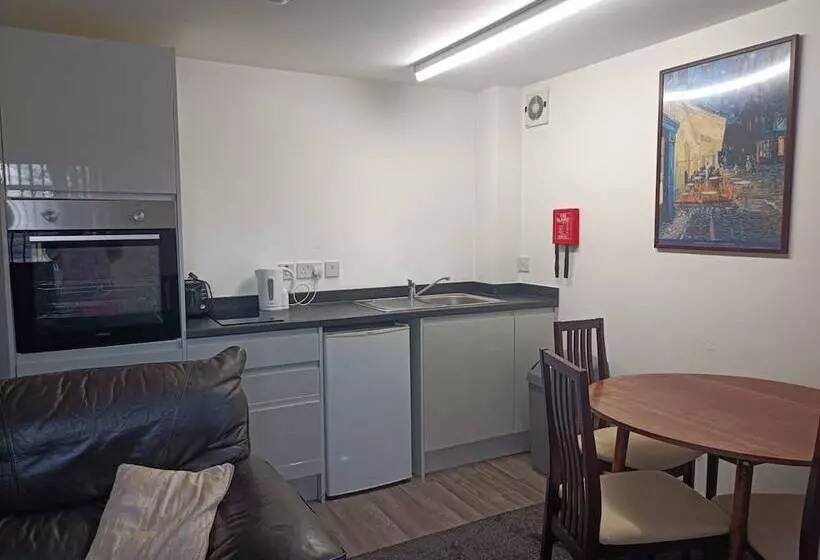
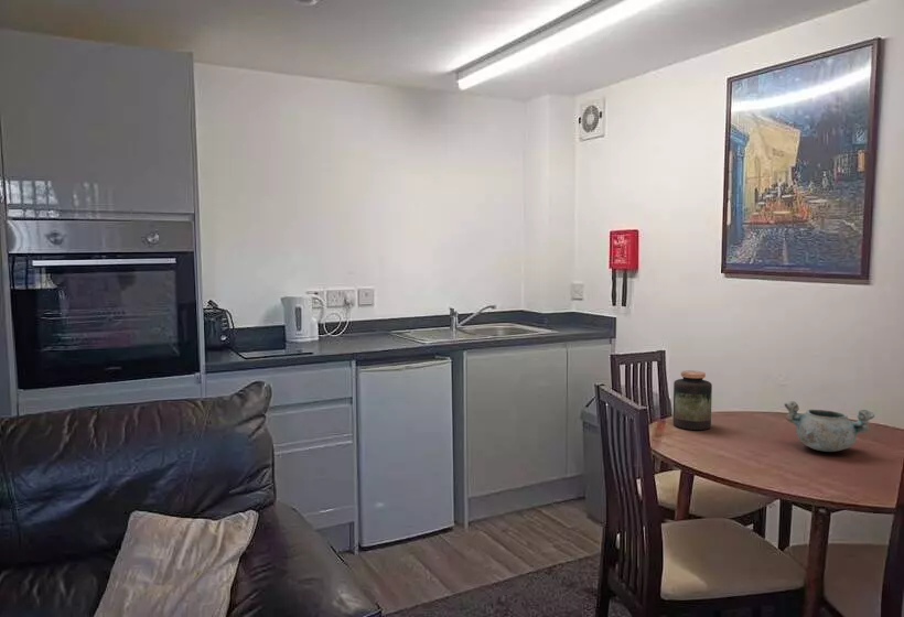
+ decorative bowl [783,400,875,453]
+ jar [672,369,713,431]
